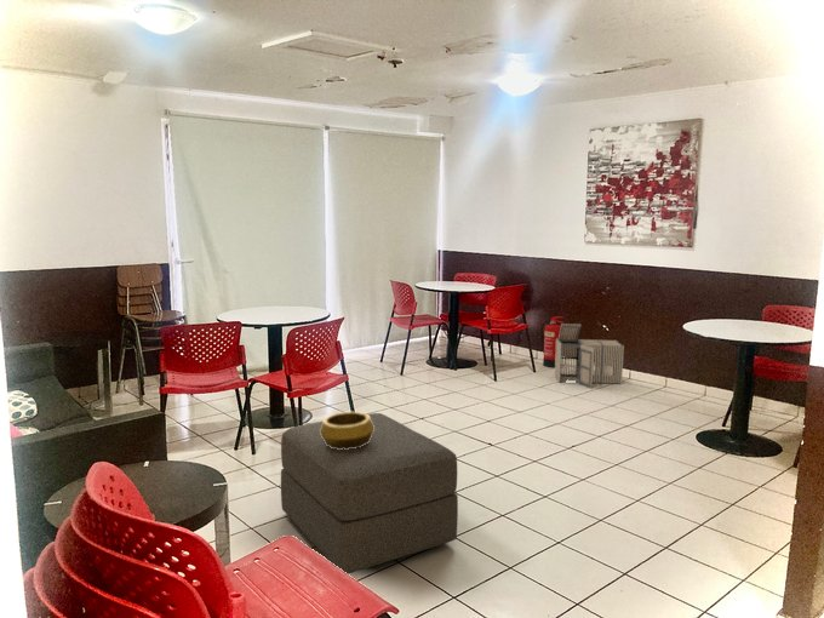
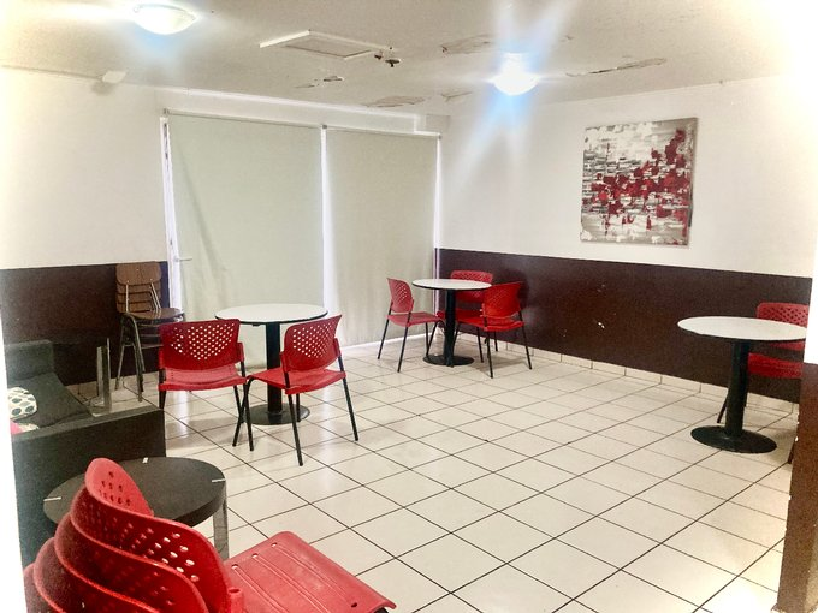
- ottoman [280,412,459,574]
- storage bin [554,322,625,388]
- fire extinguisher [540,315,565,368]
- decorative bowl [320,411,374,450]
